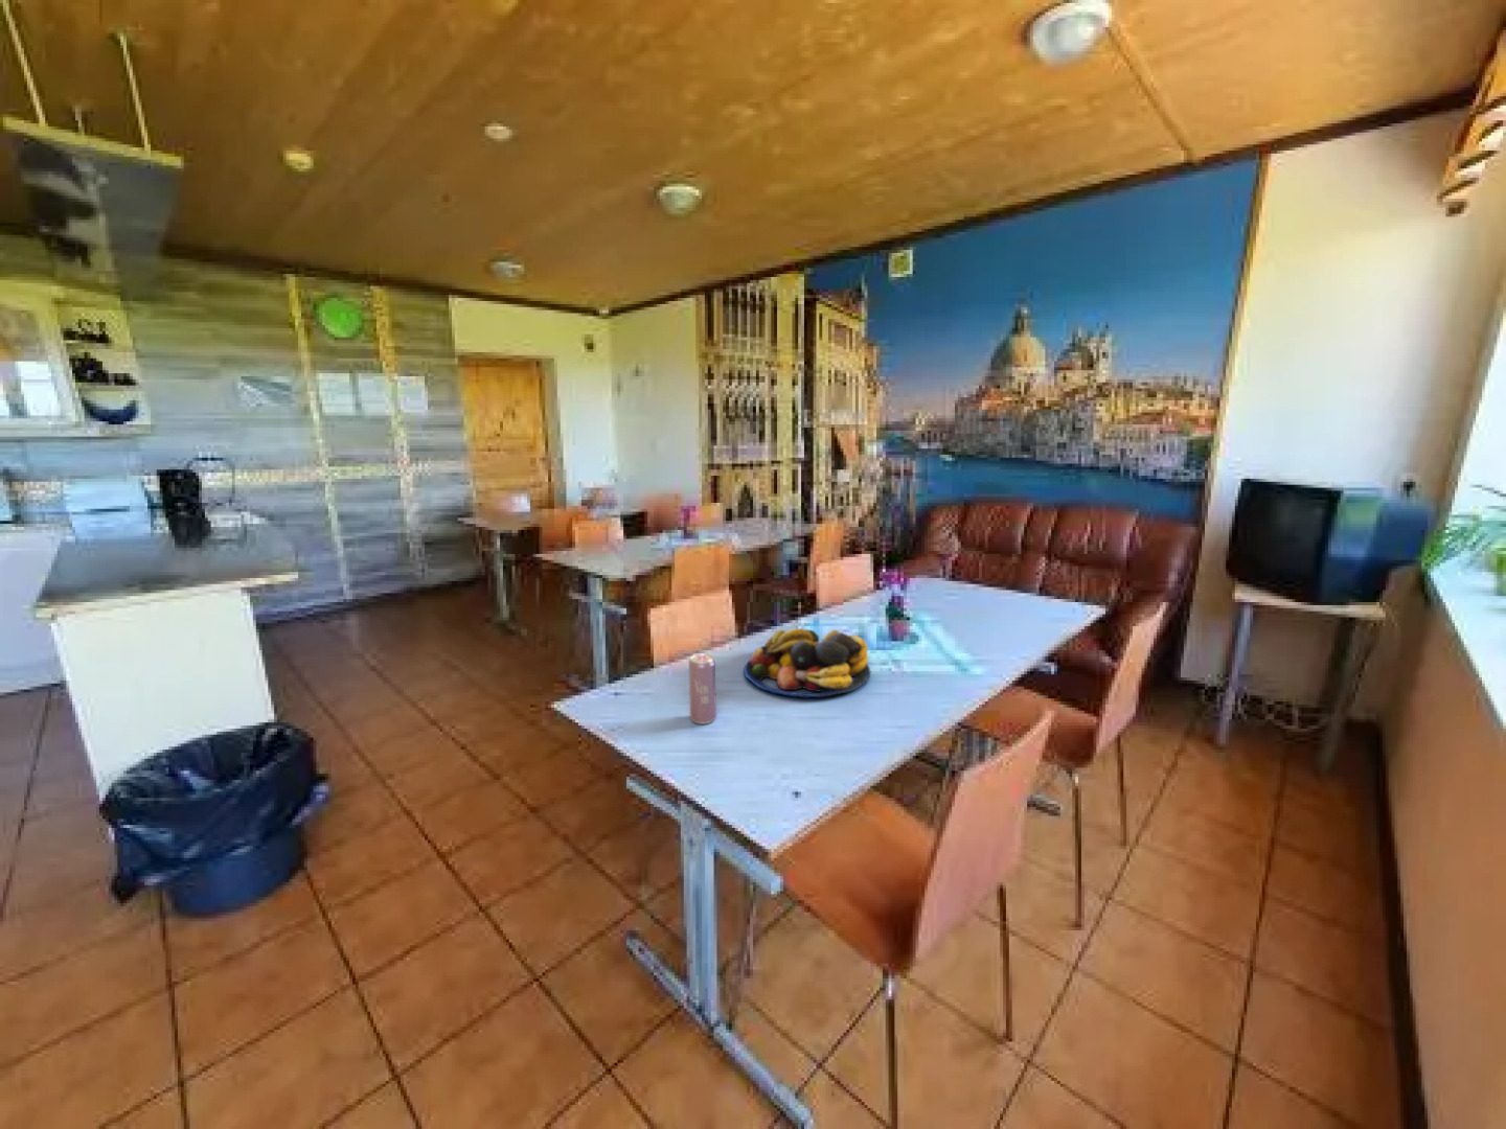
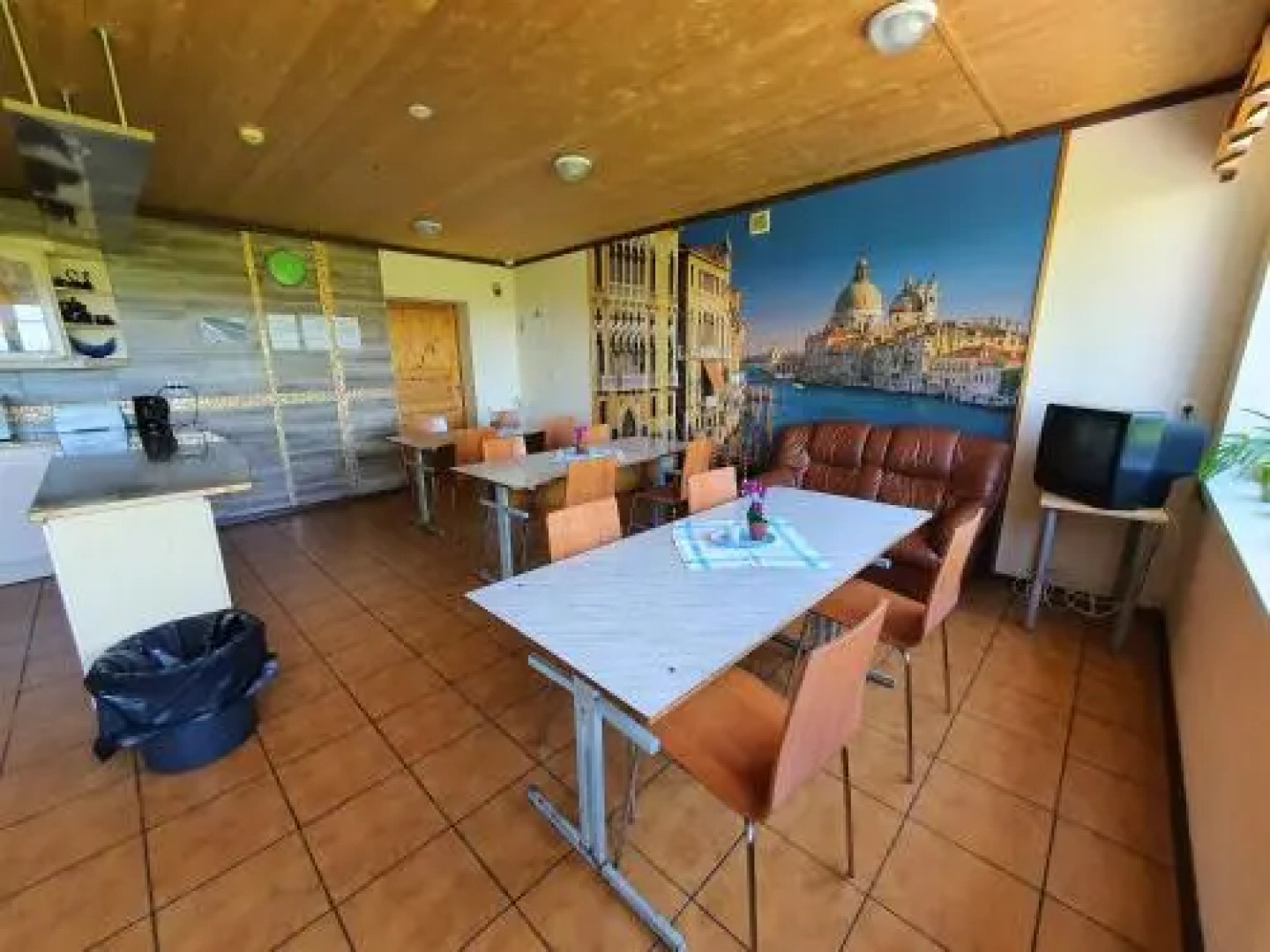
- beverage can [688,652,717,726]
- fruit bowl [744,627,873,699]
